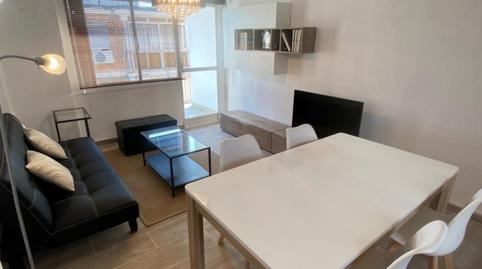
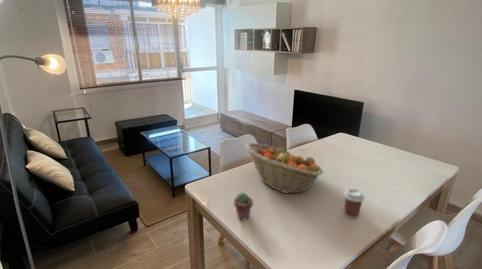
+ fruit basket [245,142,324,194]
+ coffee cup [343,188,365,219]
+ potted succulent [233,192,254,221]
